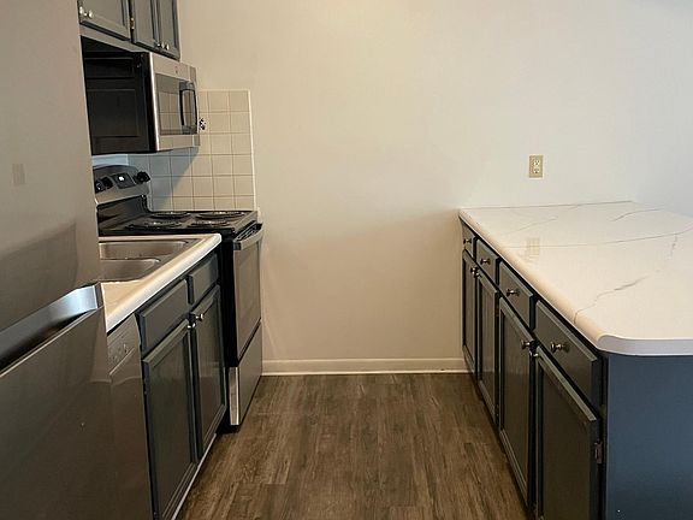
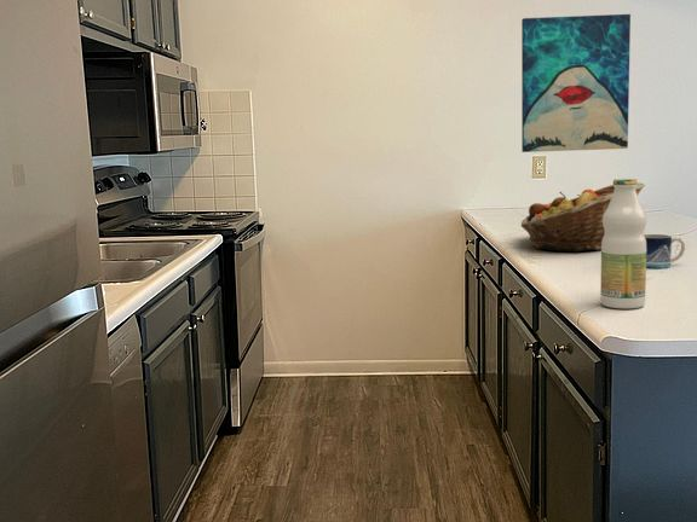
+ wall art [520,13,632,153]
+ mug [644,233,686,269]
+ bottle [599,178,647,309]
+ fruit basket [520,181,646,253]
